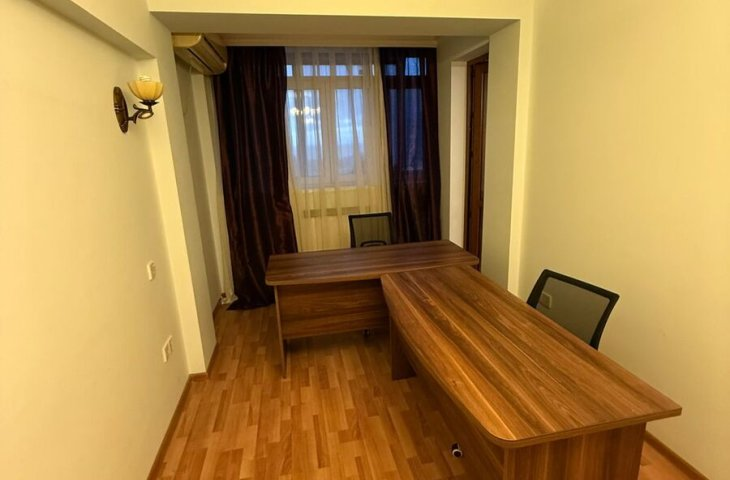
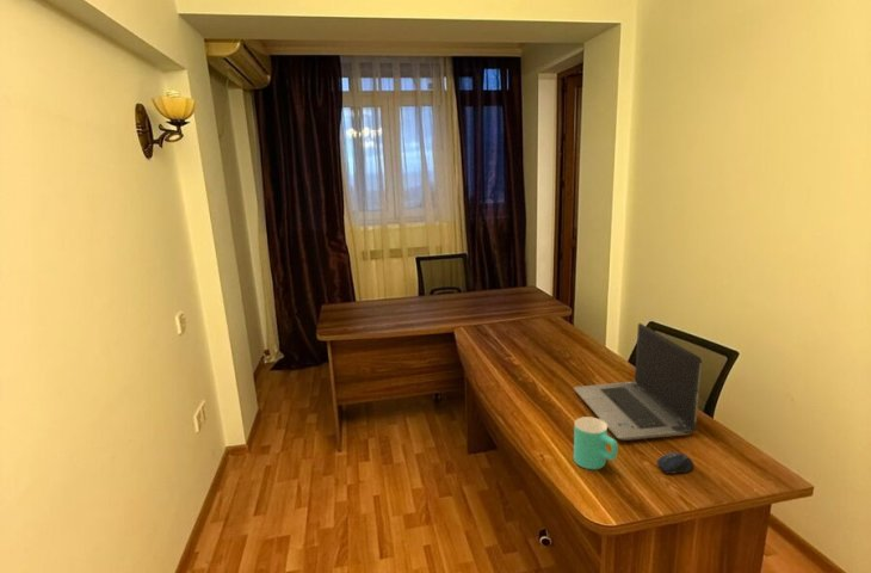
+ computer mouse [656,451,694,475]
+ laptop computer [573,322,703,442]
+ cup [573,415,619,470]
